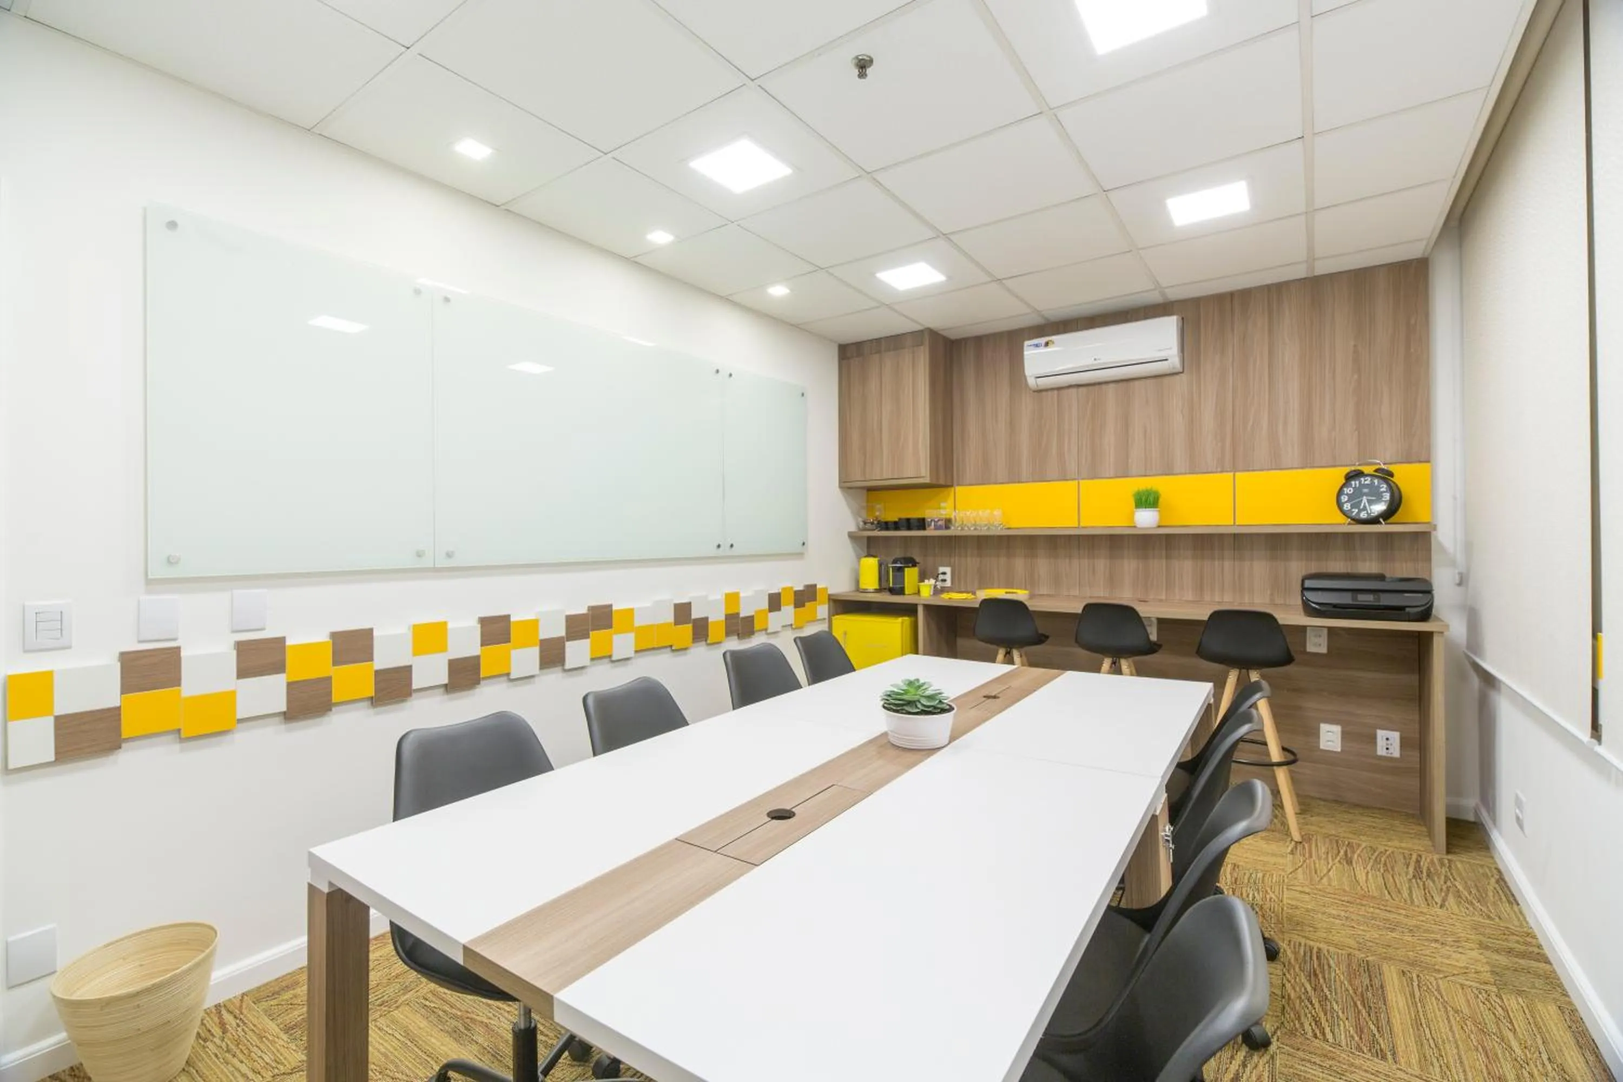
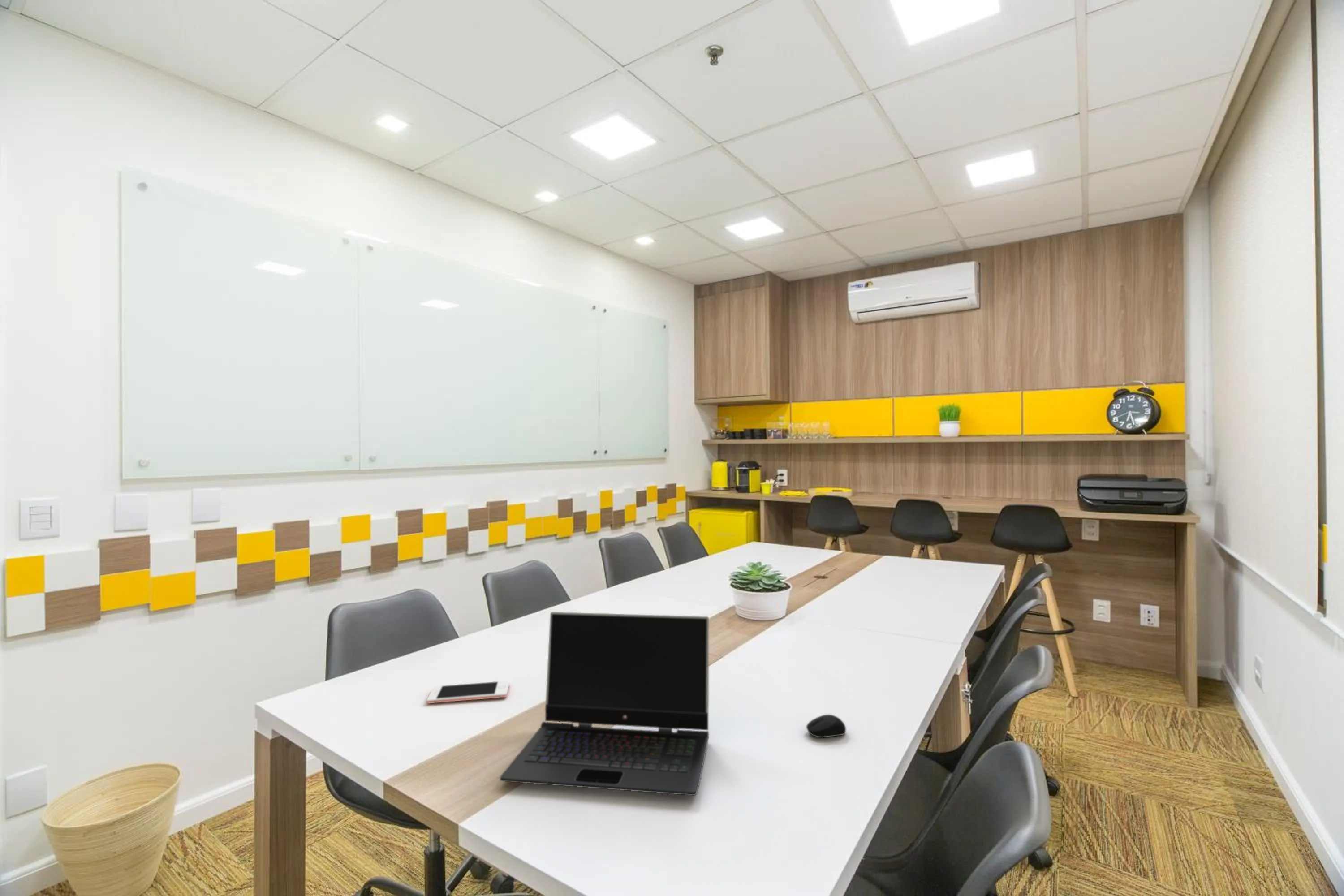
+ laptop computer [500,612,710,796]
+ cell phone [426,680,510,704]
+ computer mouse [806,714,846,738]
